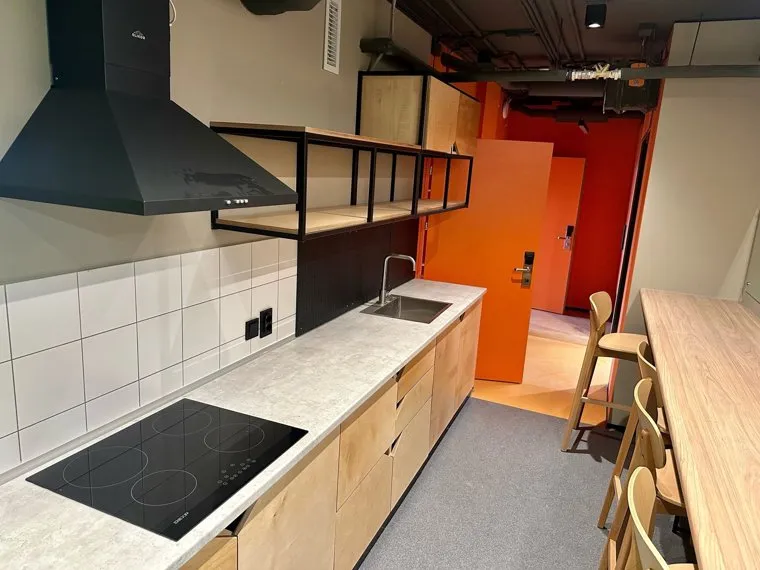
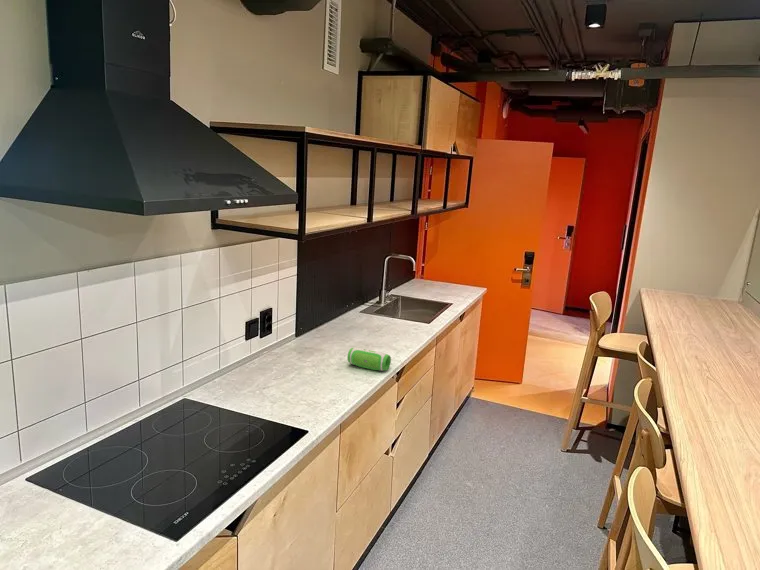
+ speaker [346,347,392,372]
